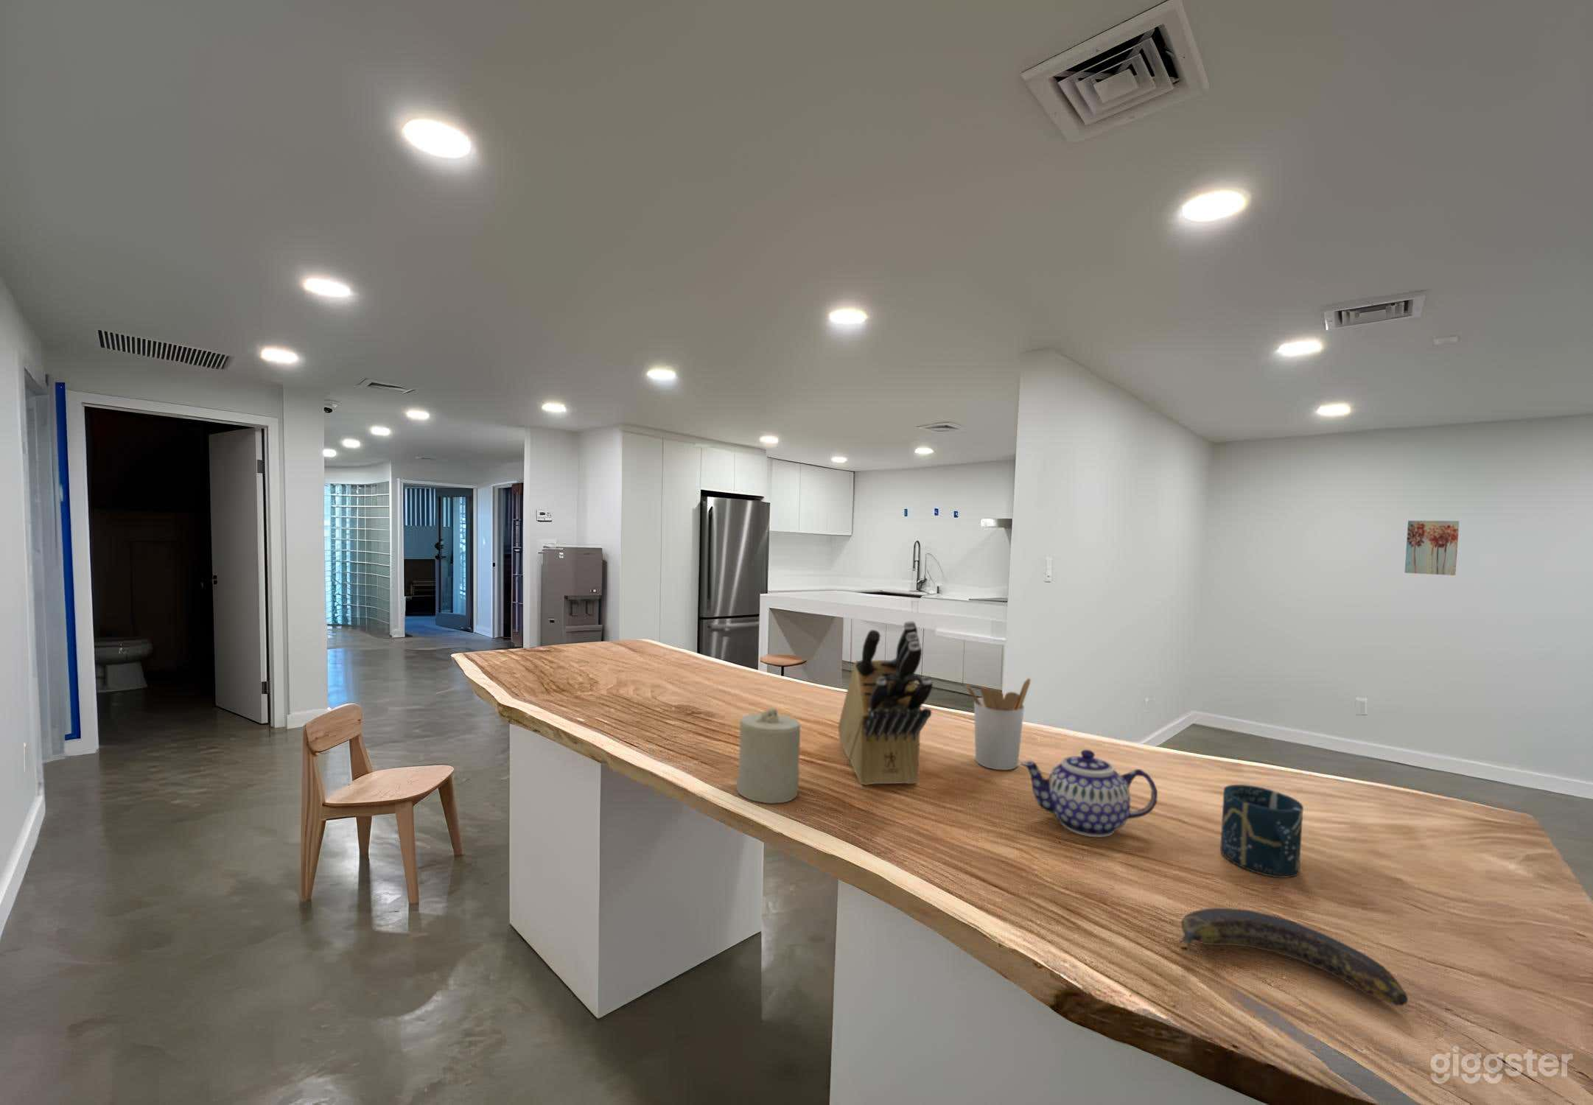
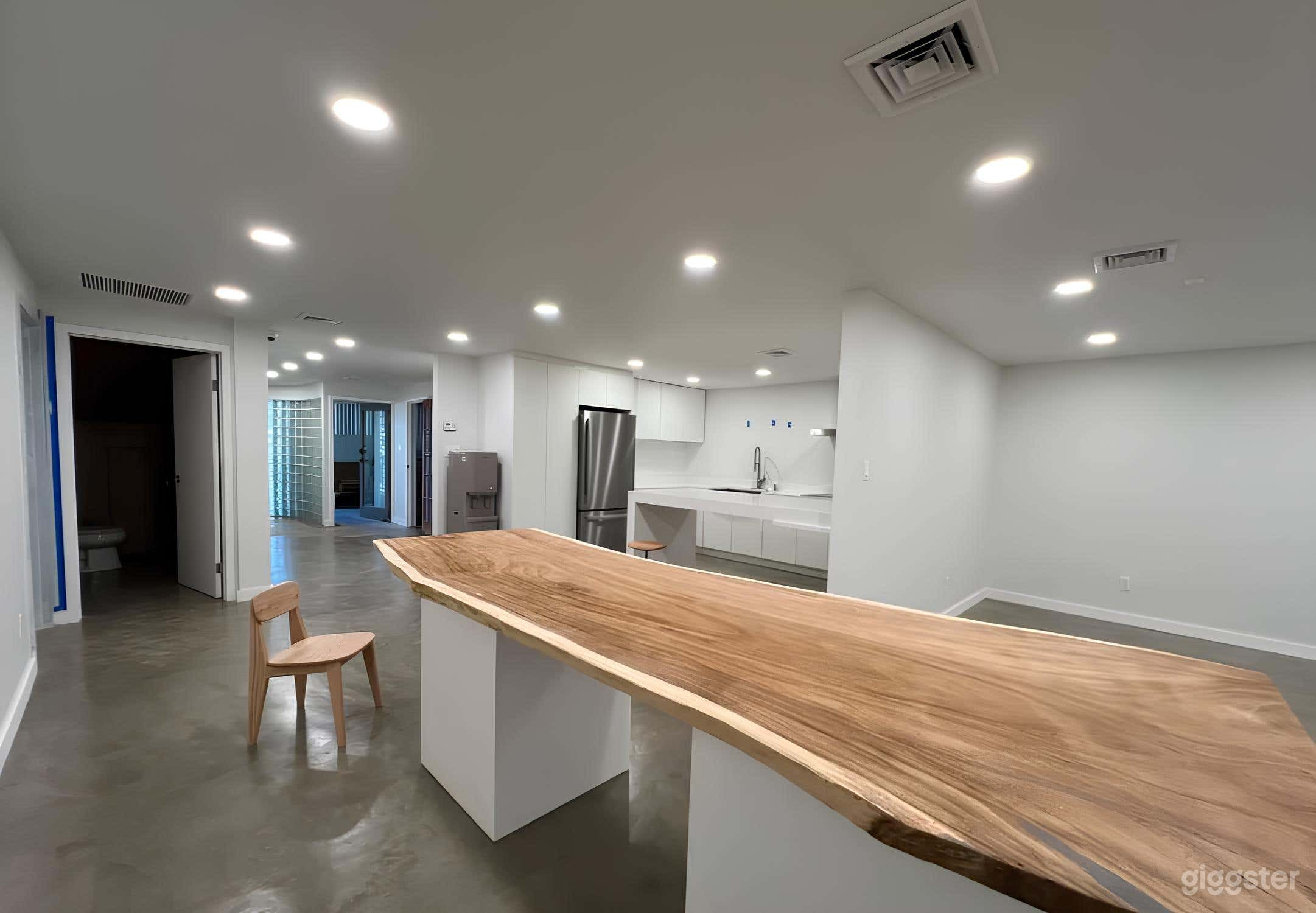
- cup [1219,784,1304,879]
- banana [1175,908,1409,1007]
- wall art [1404,520,1460,576]
- knife block [838,620,933,785]
- teapot [1019,749,1158,838]
- candle [735,707,801,804]
- utensil holder [964,677,1031,771]
